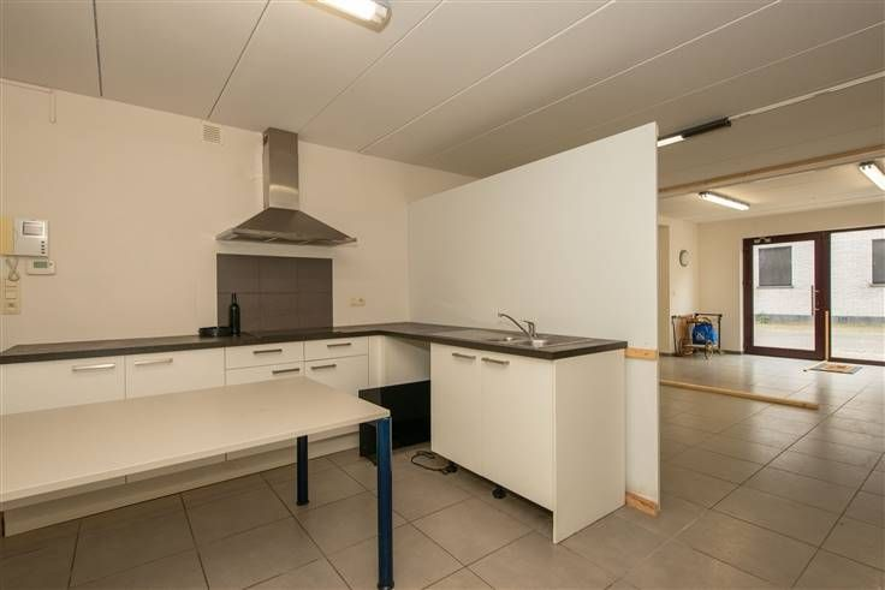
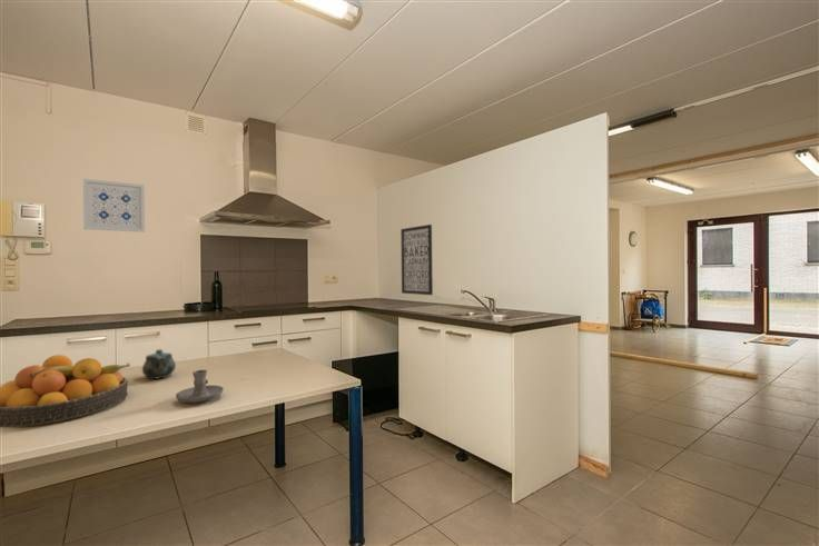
+ chinaware [141,348,177,380]
+ fruit bowl [0,354,131,428]
+ wall art [399,224,434,296]
+ candle holder [175,369,225,404]
+ wall art [82,178,146,234]
